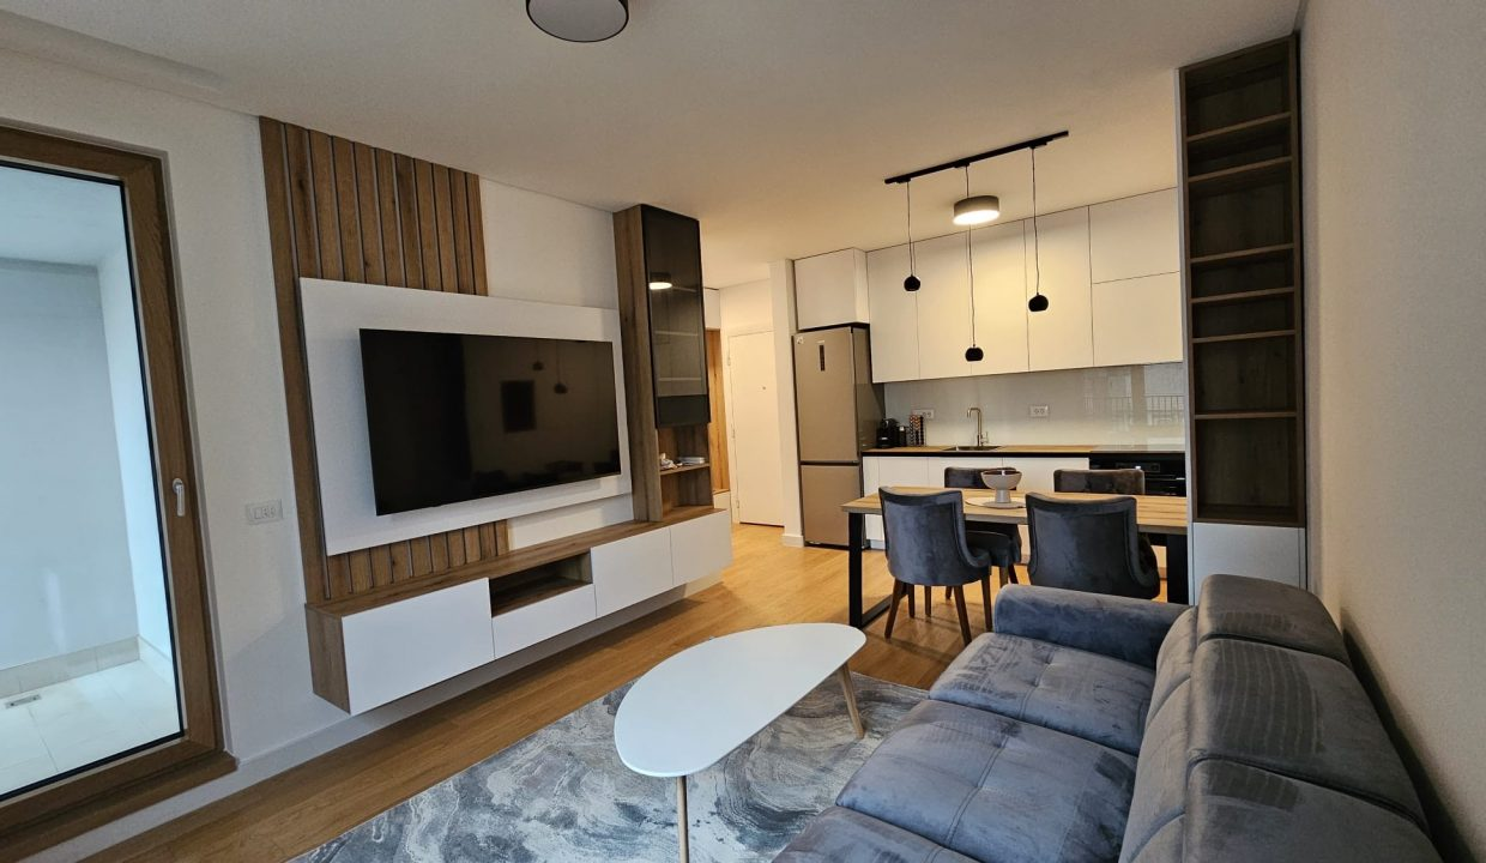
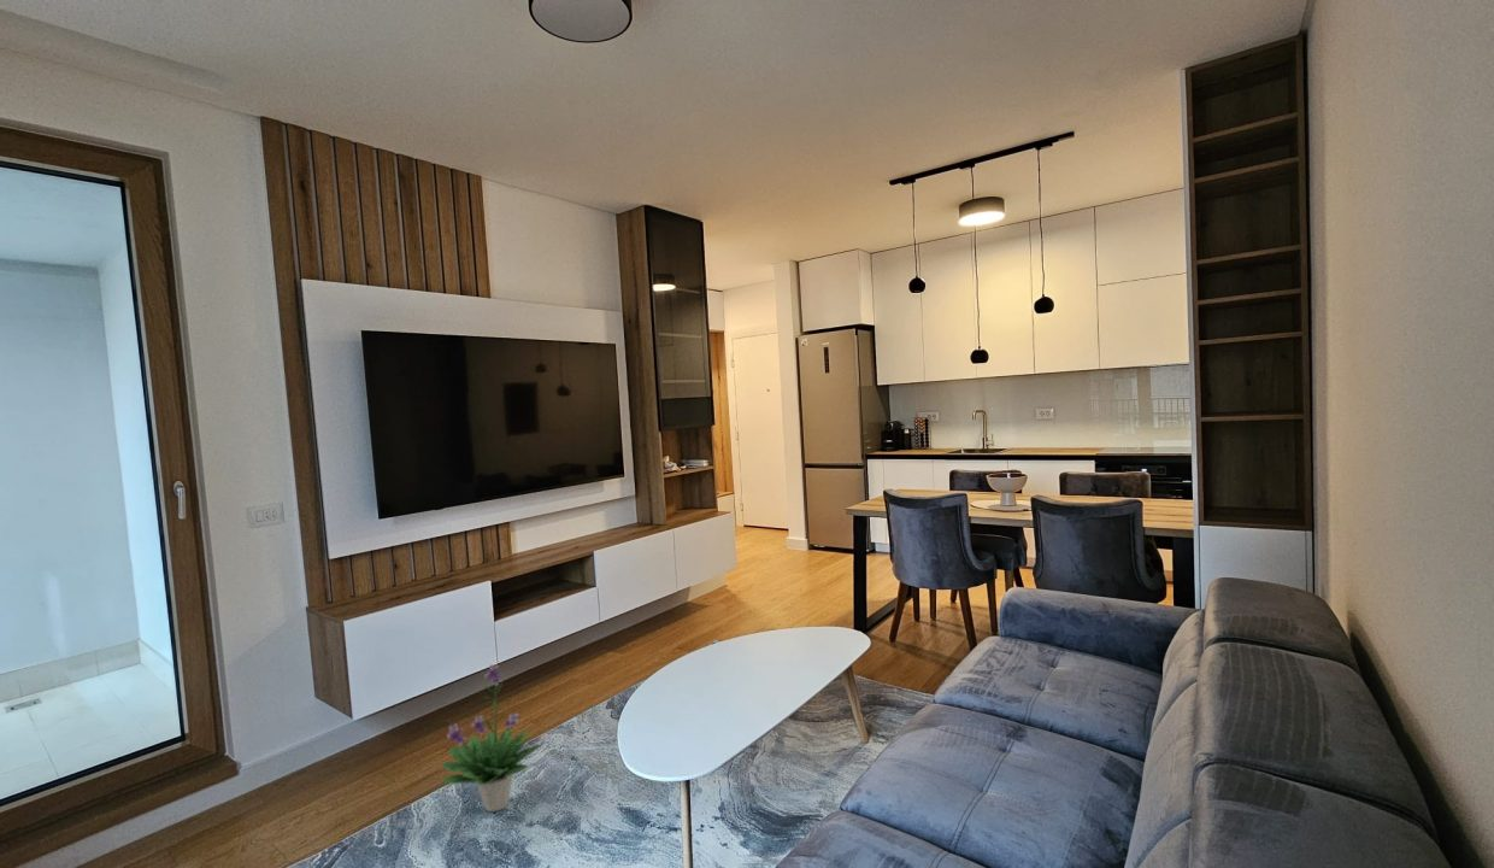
+ potted plant [440,663,547,813]
